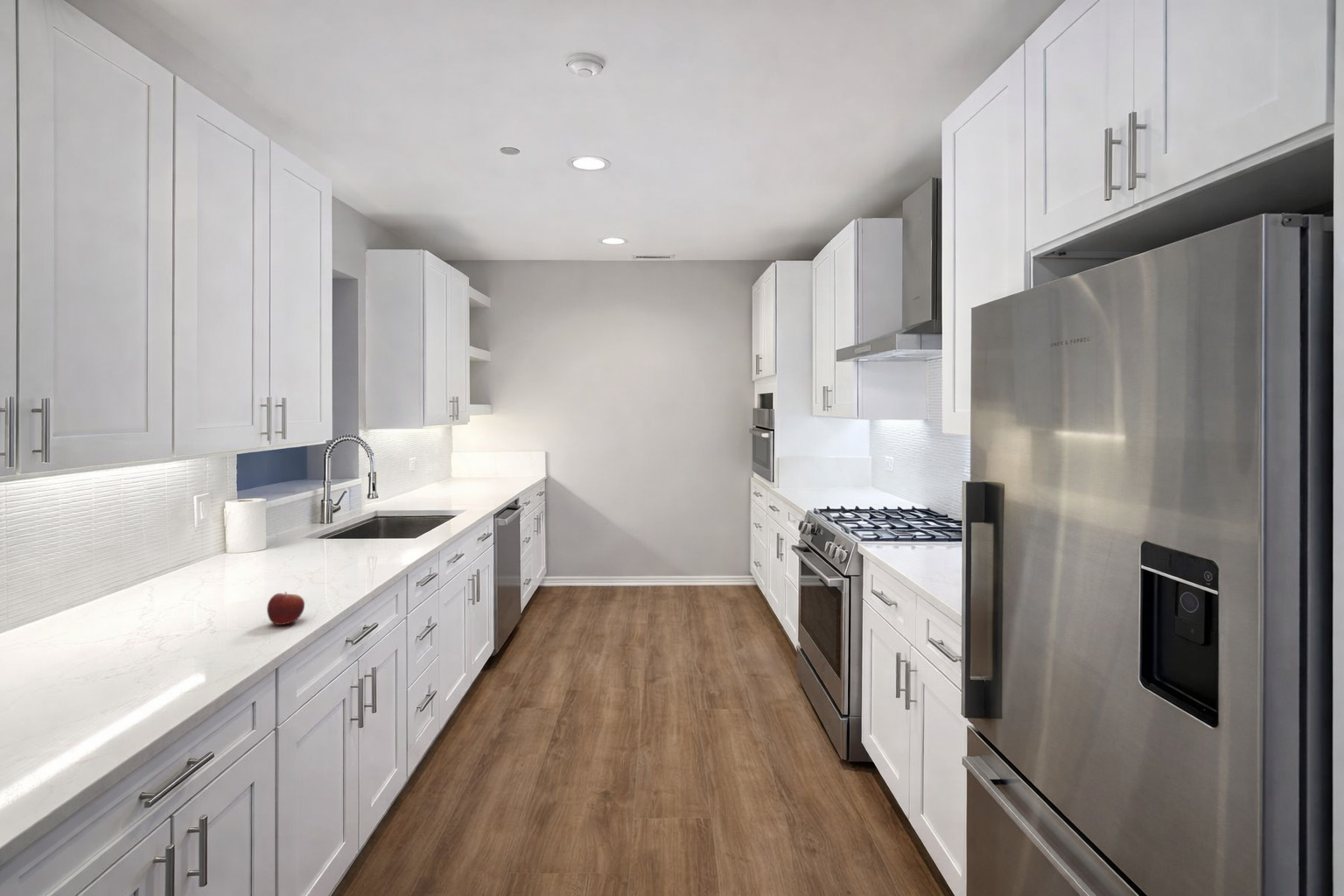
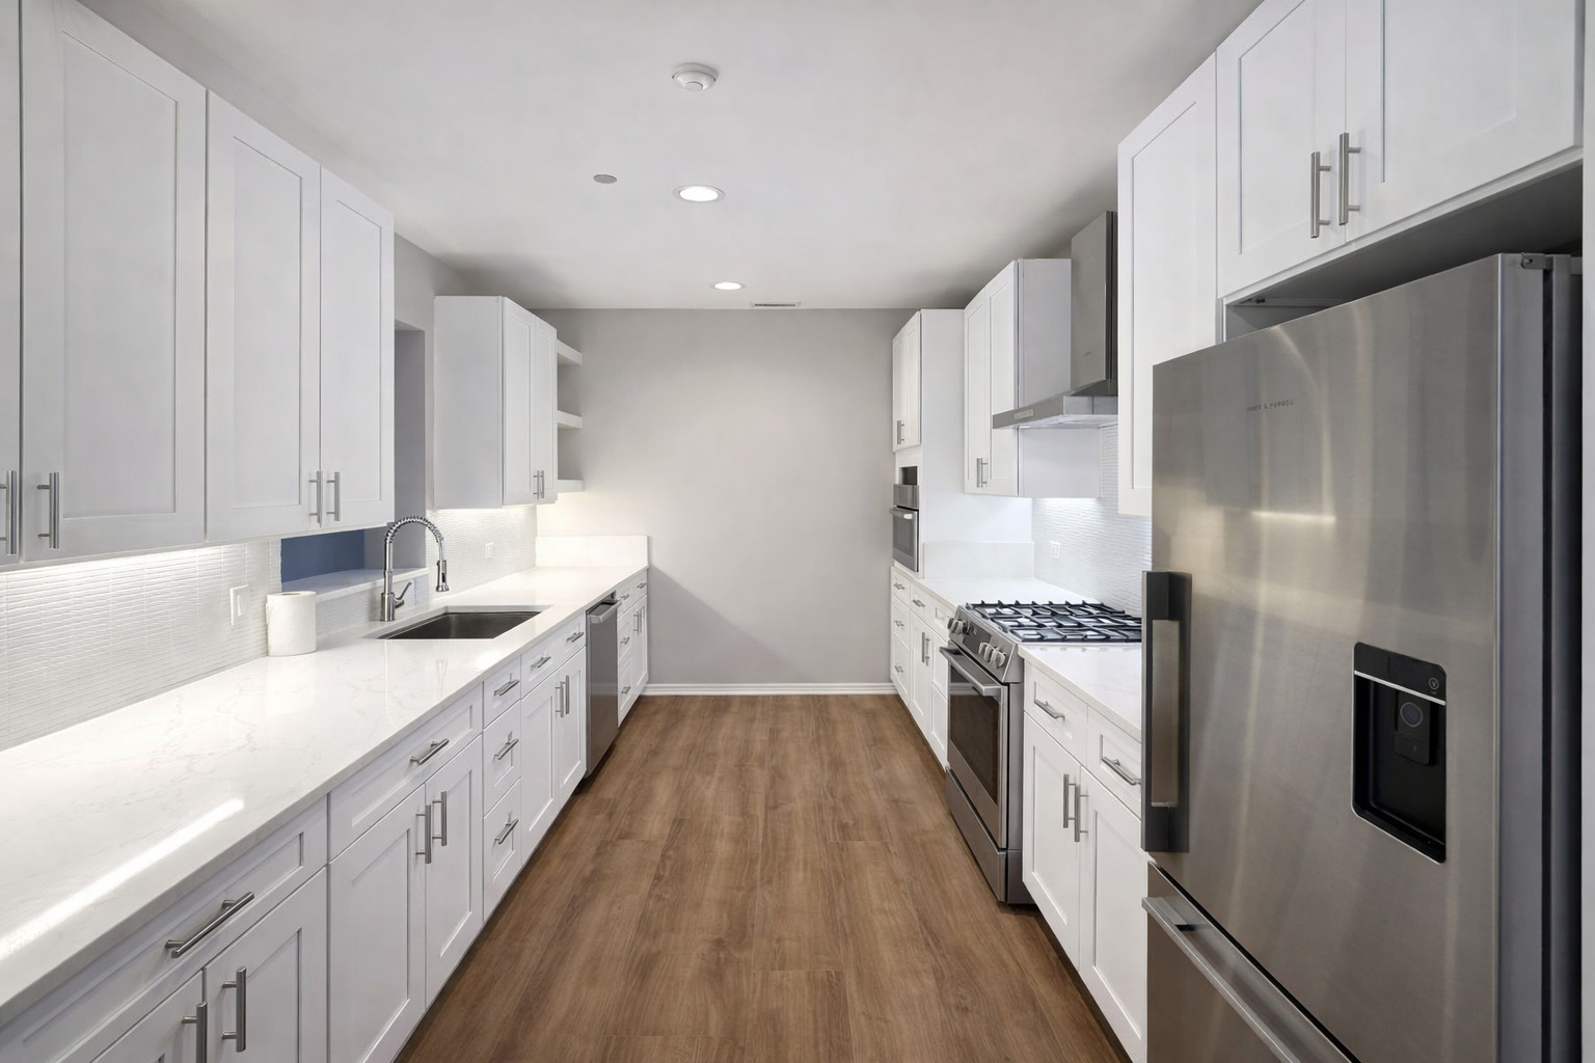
- fruit [266,591,305,626]
